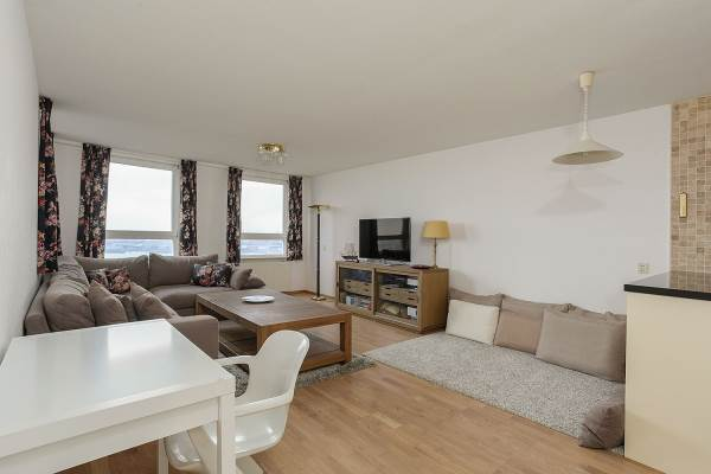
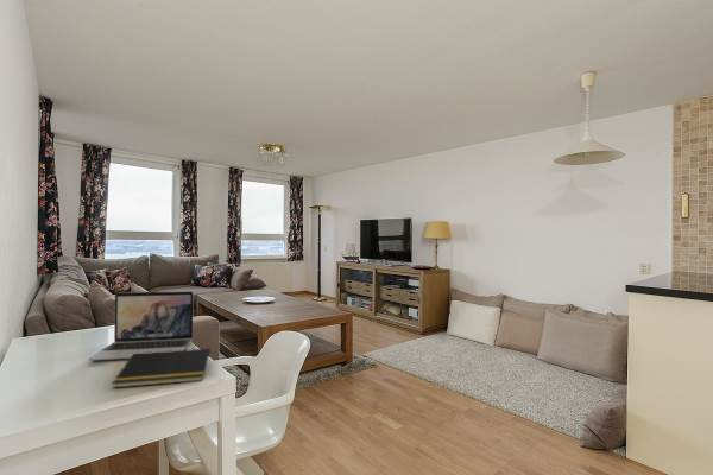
+ laptop [88,290,195,361]
+ notepad [111,348,212,390]
